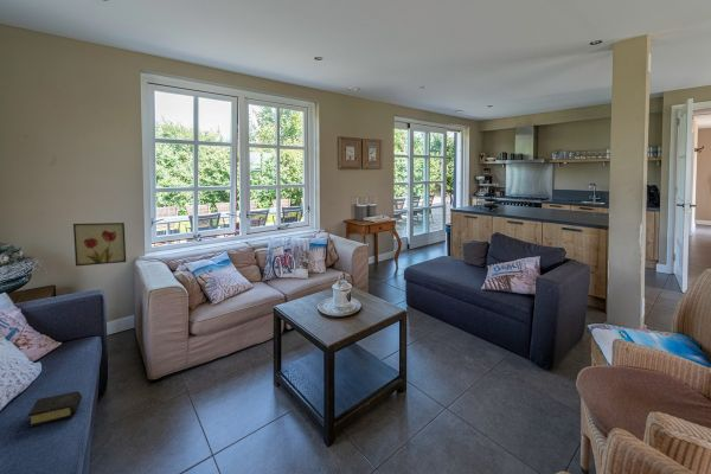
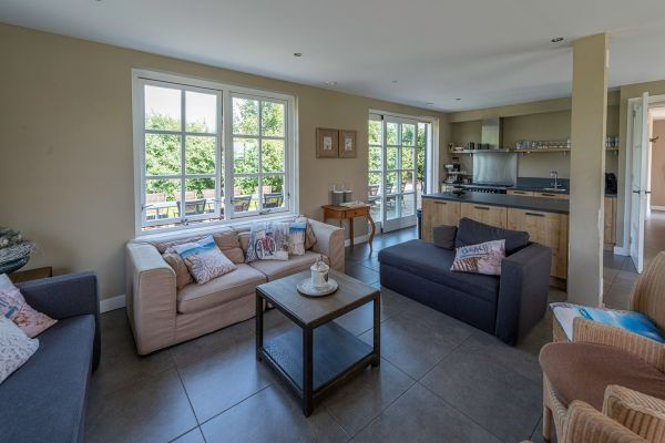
- wall art [72,222,127,267]
- book [27,390,83,429]
